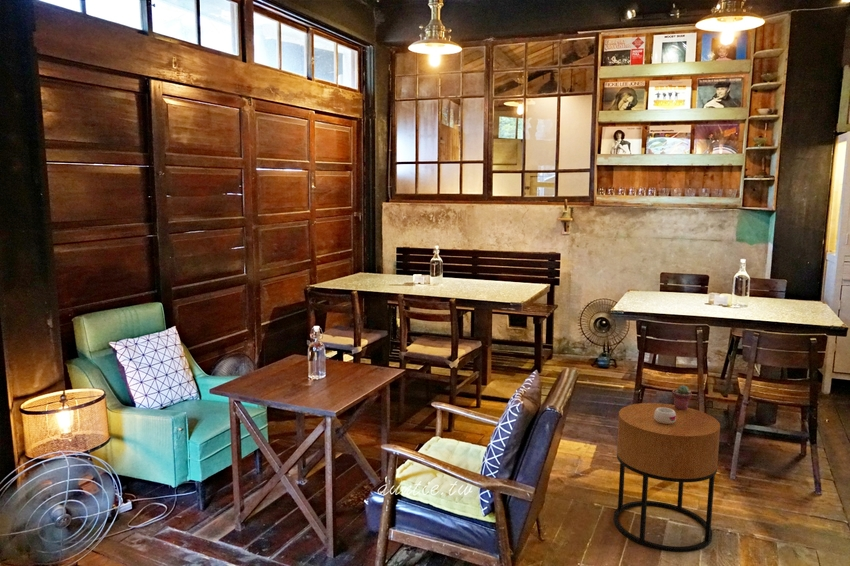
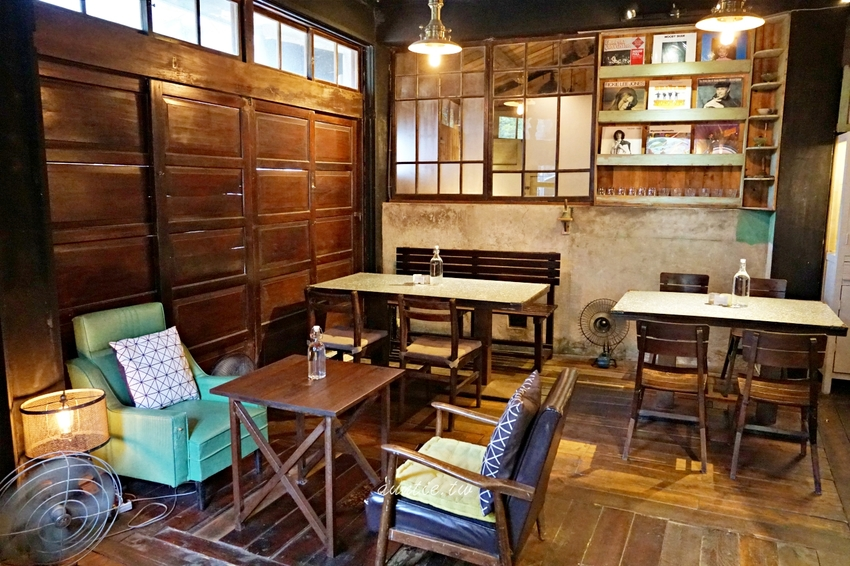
- mug [654,407,676,424]
- potted succulent [671,384,693,410]
- side table [613,402,721,553]
